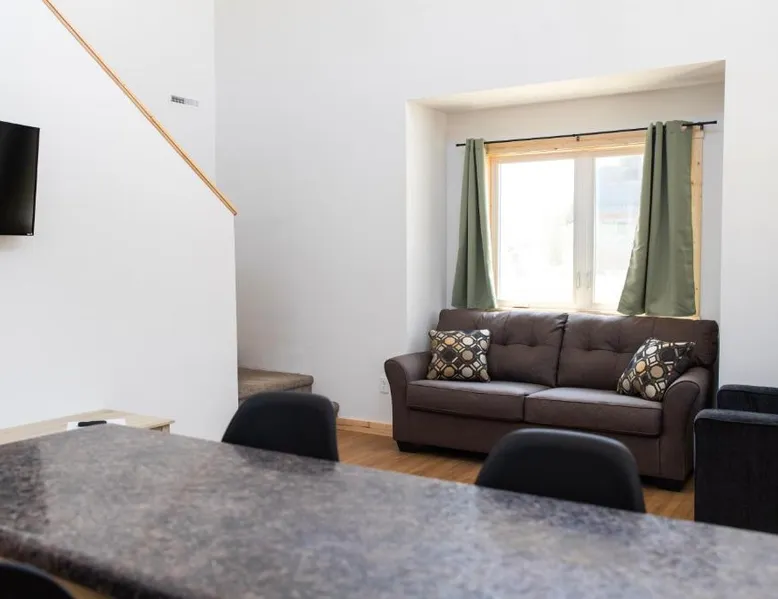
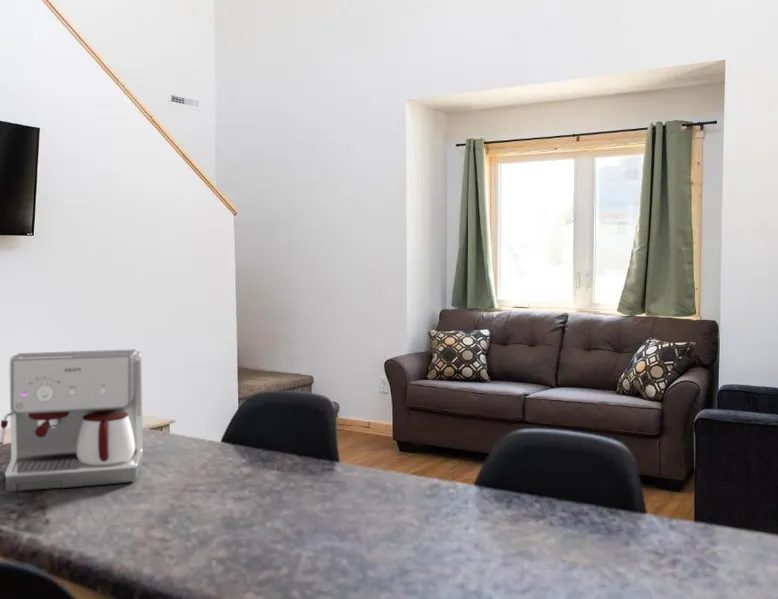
+ coffee maker [0,349,144,493]
